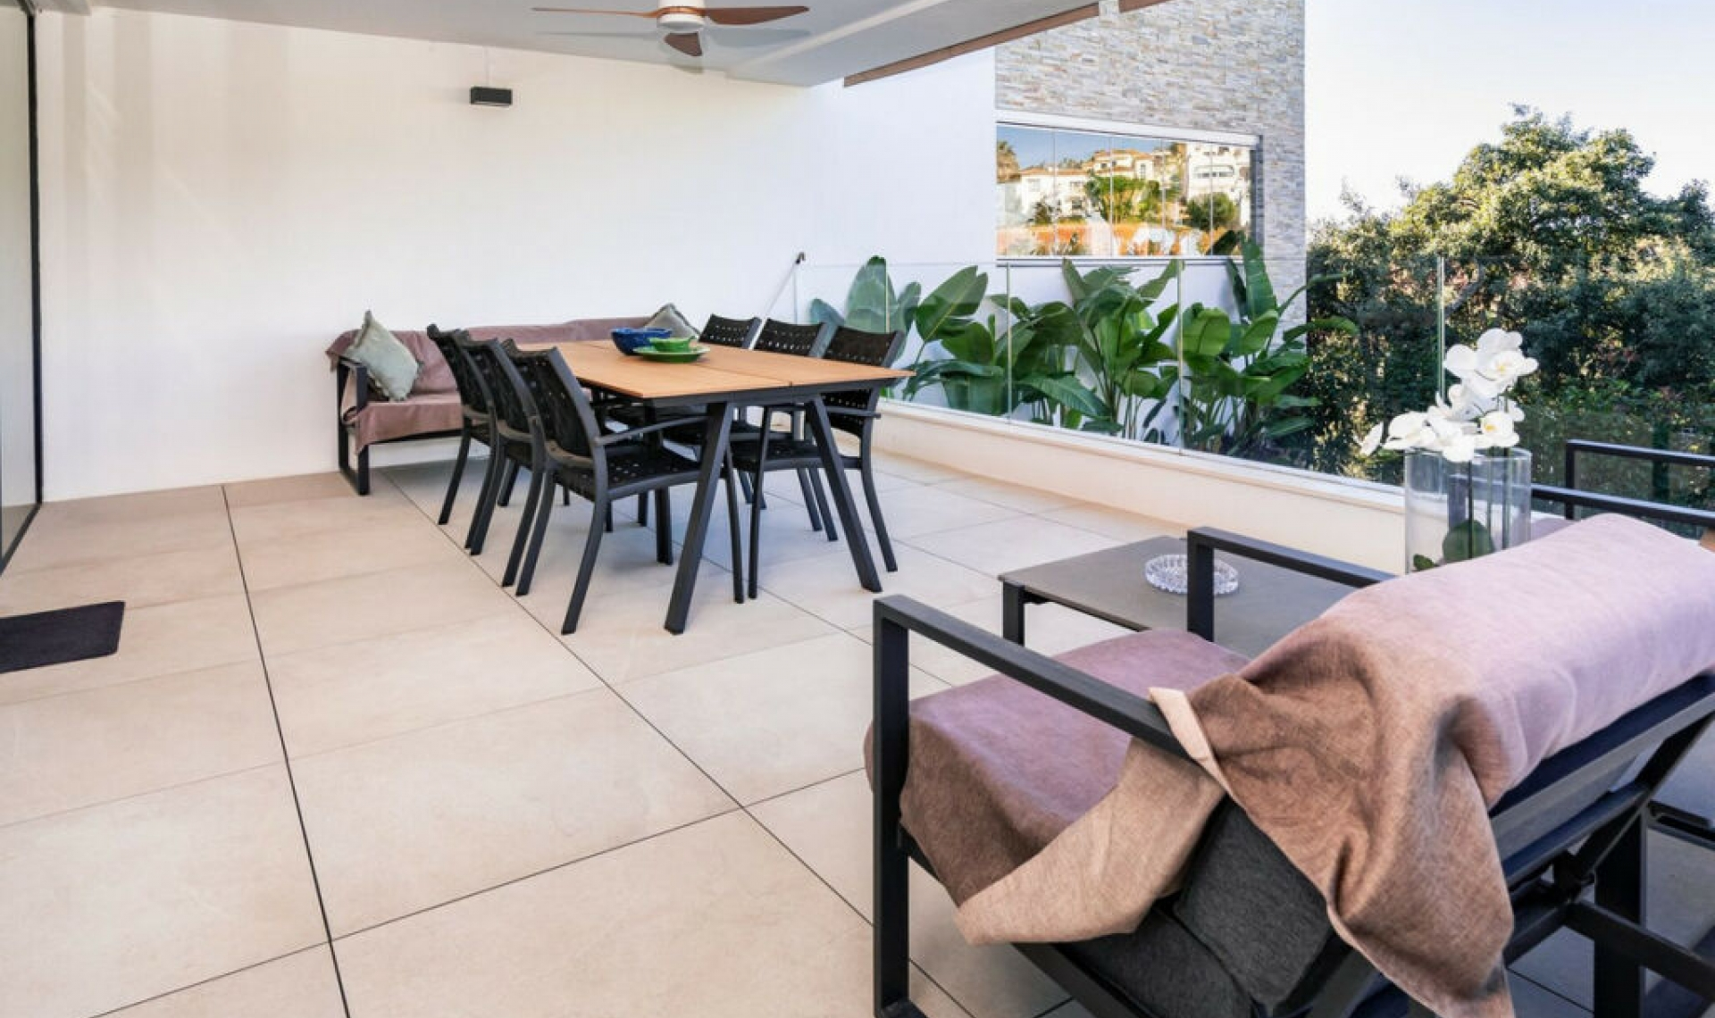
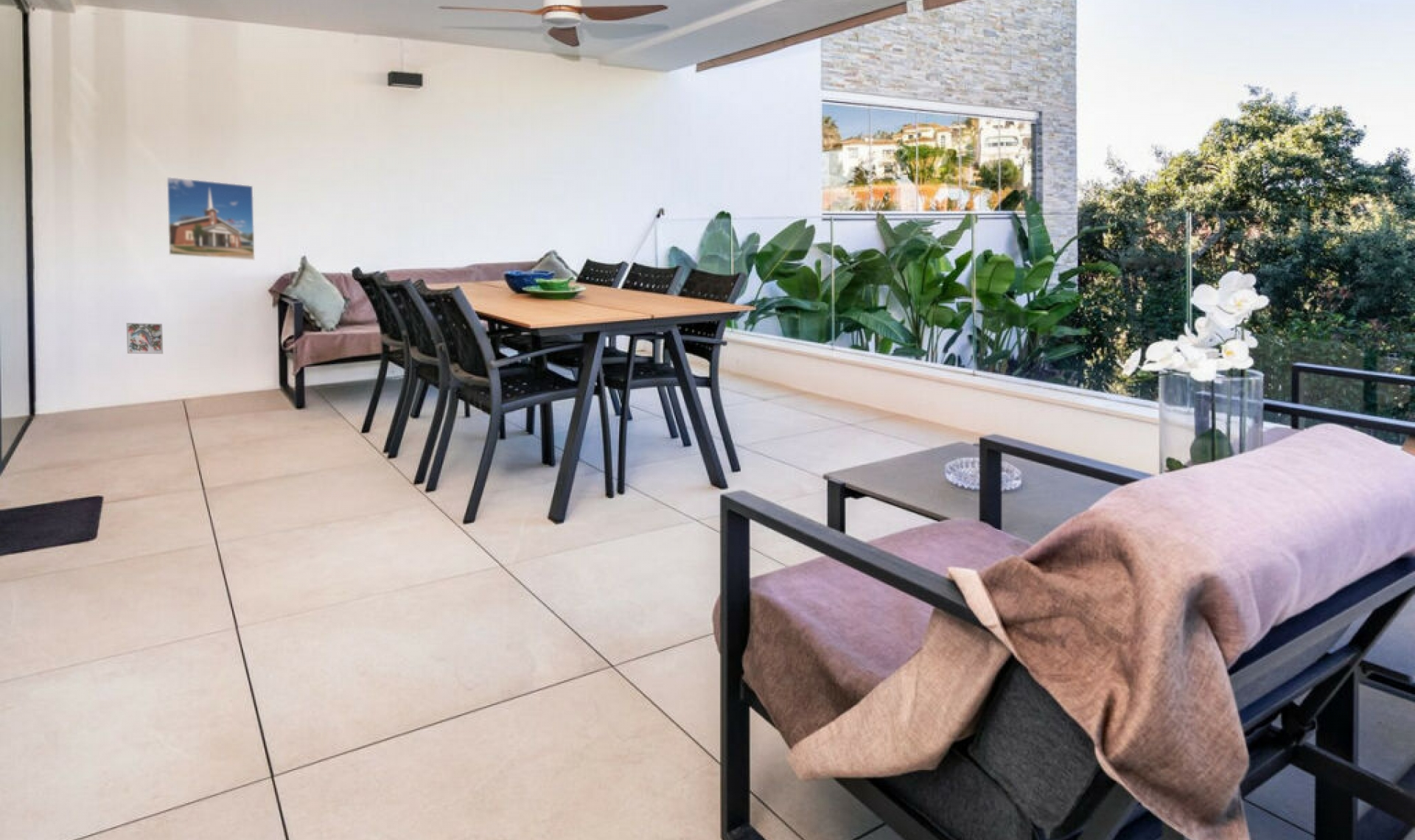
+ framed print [166,176,256,261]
+ decorative tile [126,322,164,354]
